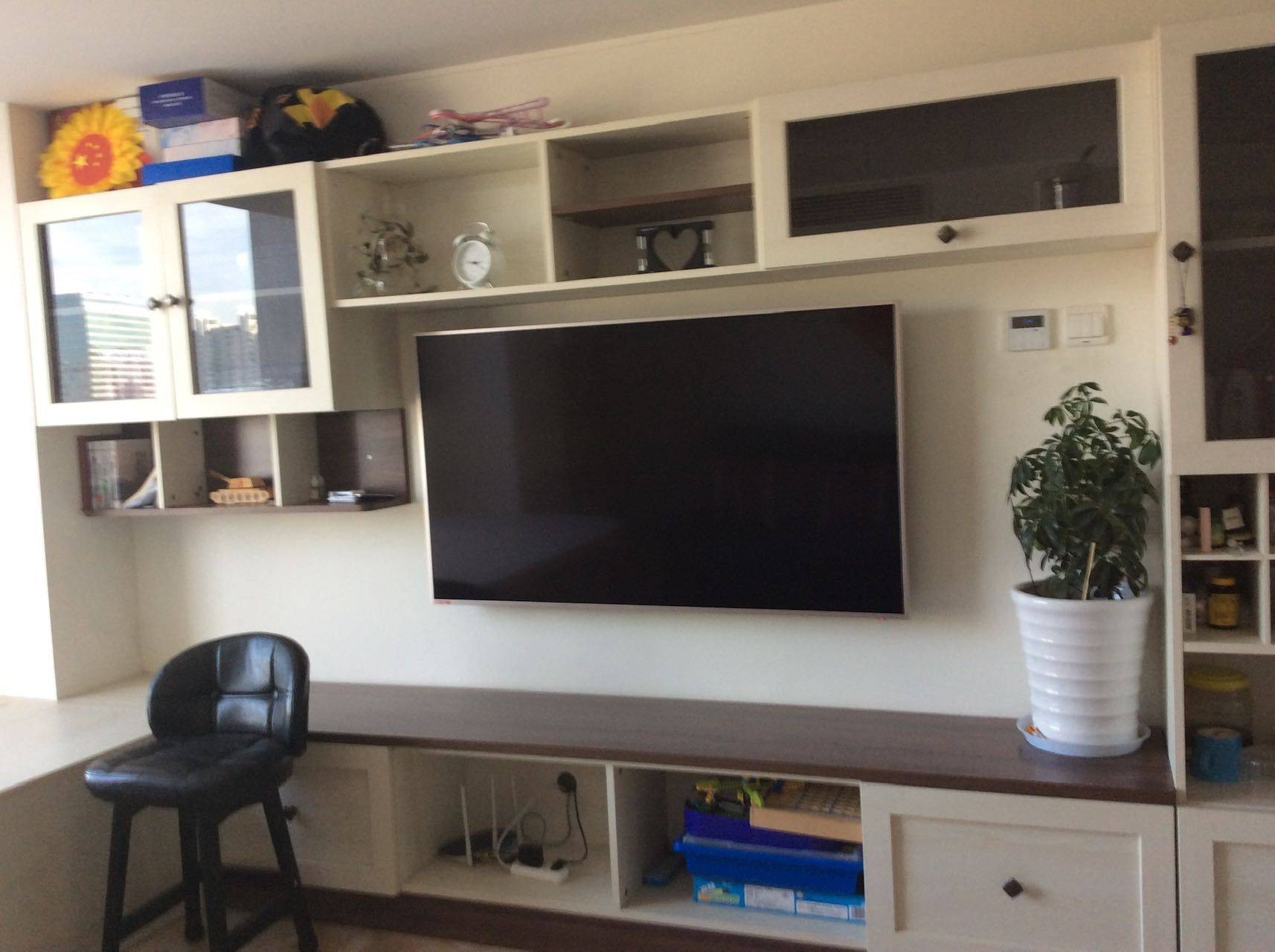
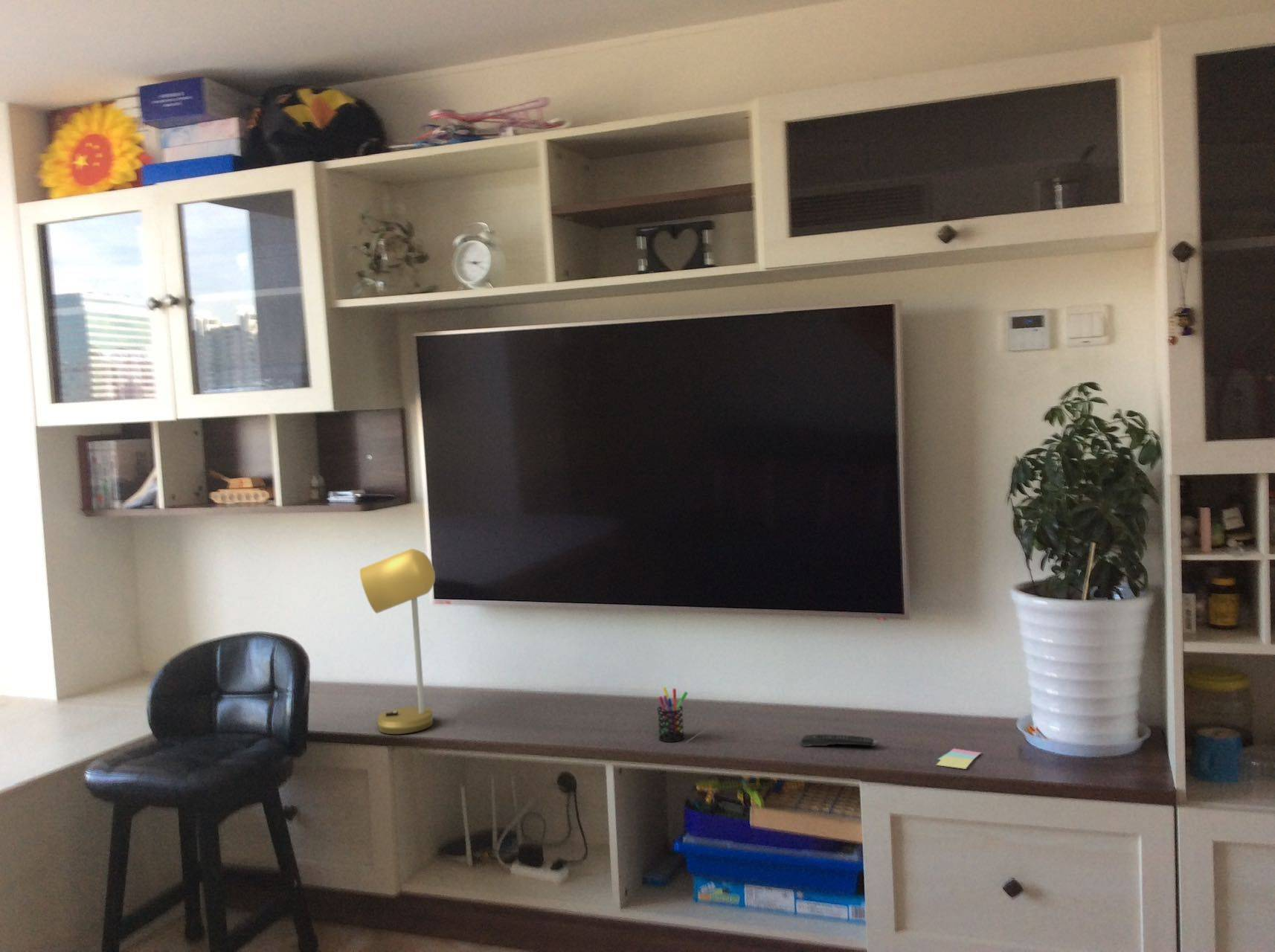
+ pen holder [656,686,689,743]
+ remote control [800,733,879,747]
+ desk lamp [359,548,436,735]
+ sticky notes [935,747,982,770]
